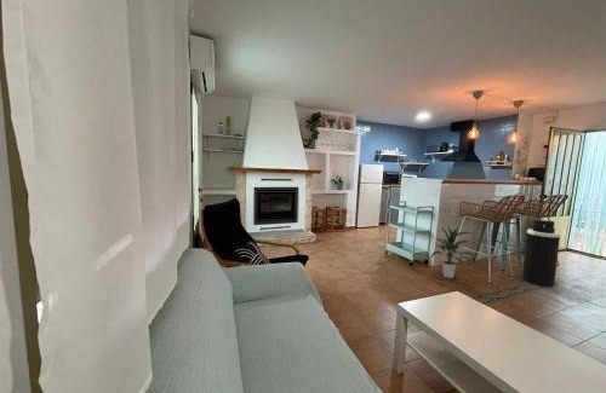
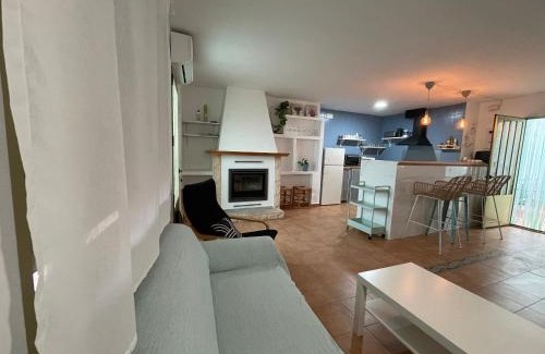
- trash can [521,219,561,288]
- indoor plant [429,226,476,279]
